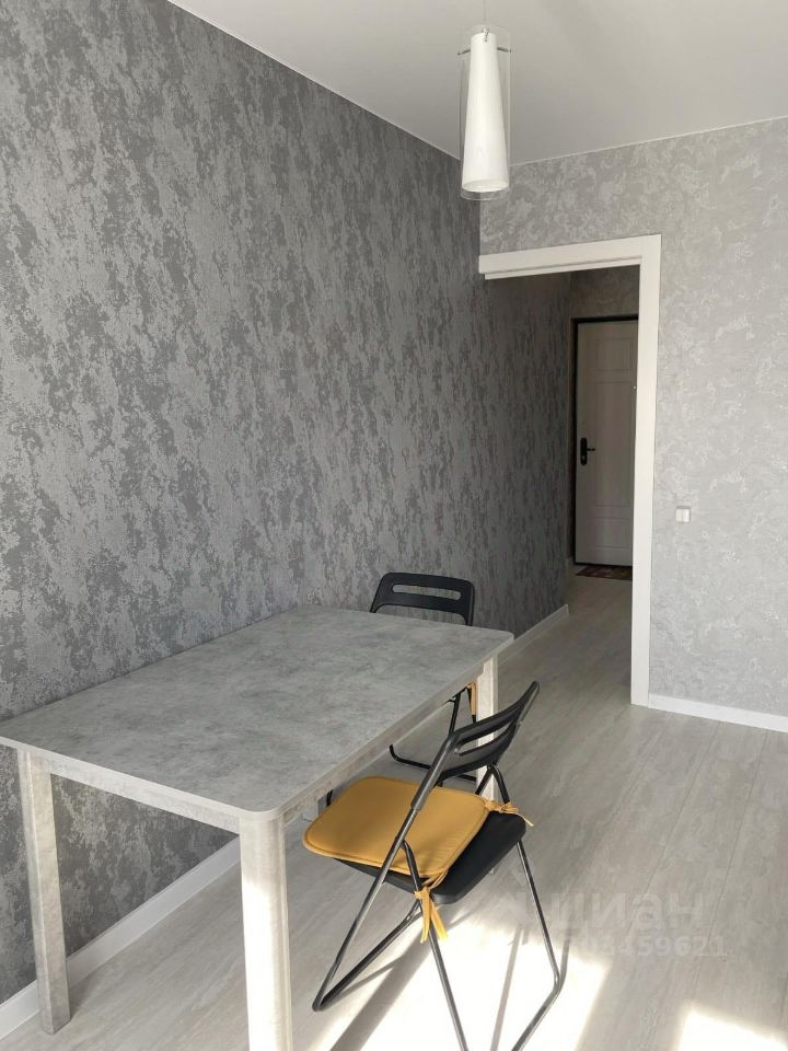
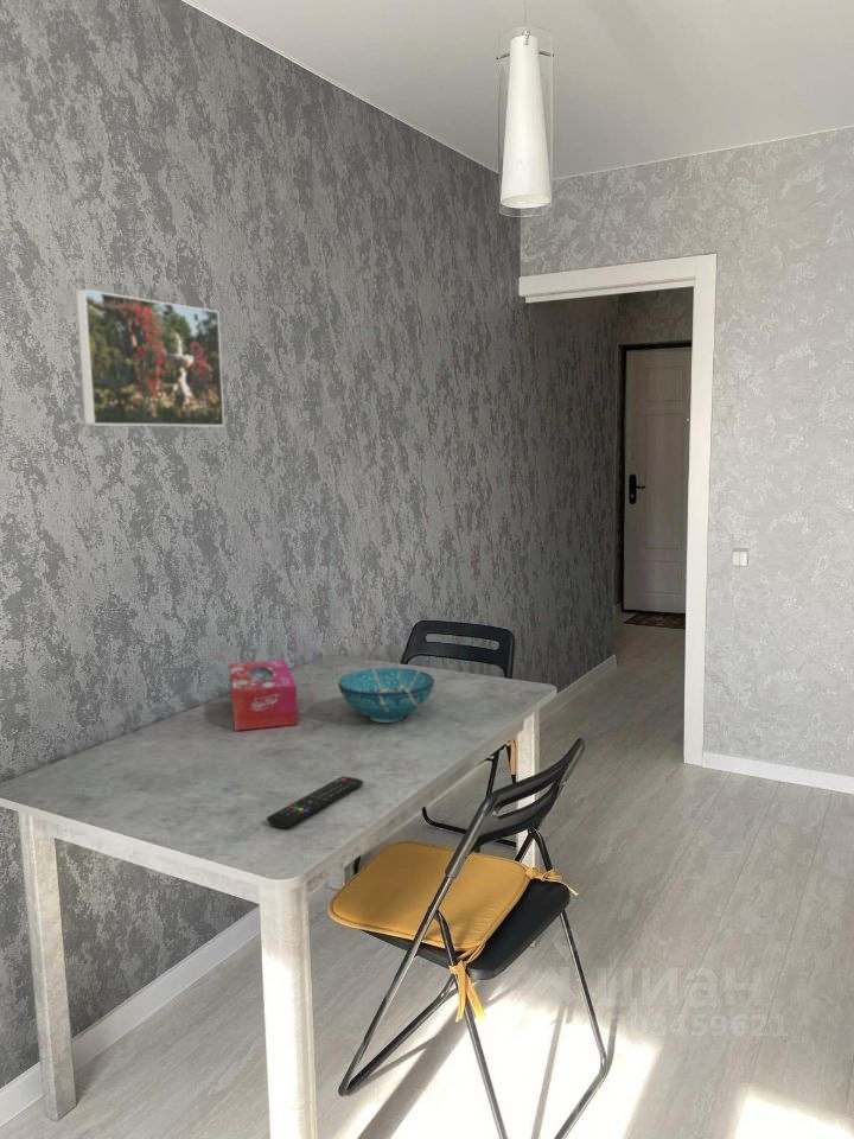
+ bowl [337,667,435,724]
+ remote control [266,775,364,829]
+ tissue box [228,658,299,732]
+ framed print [75,288,225,428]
